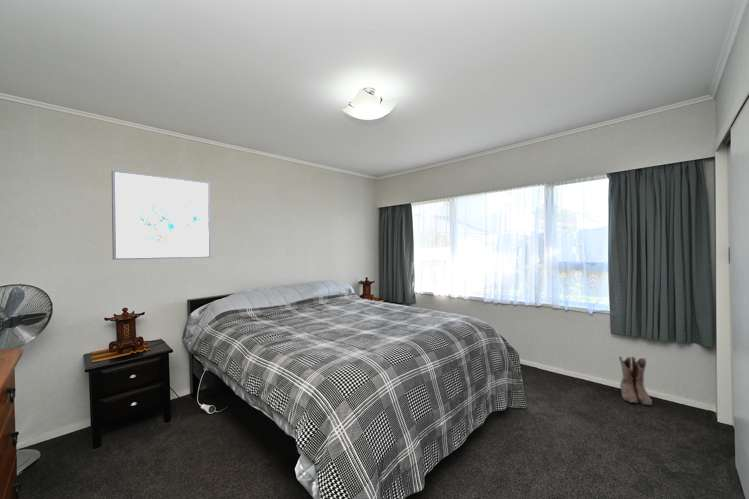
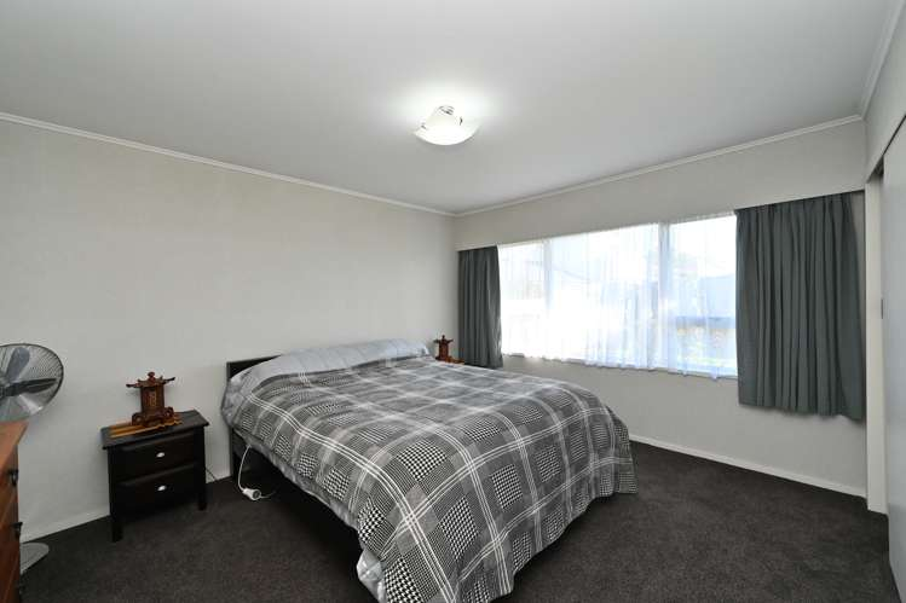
- wall art [111,169,212,261]
- boots [618,355,653,406]
